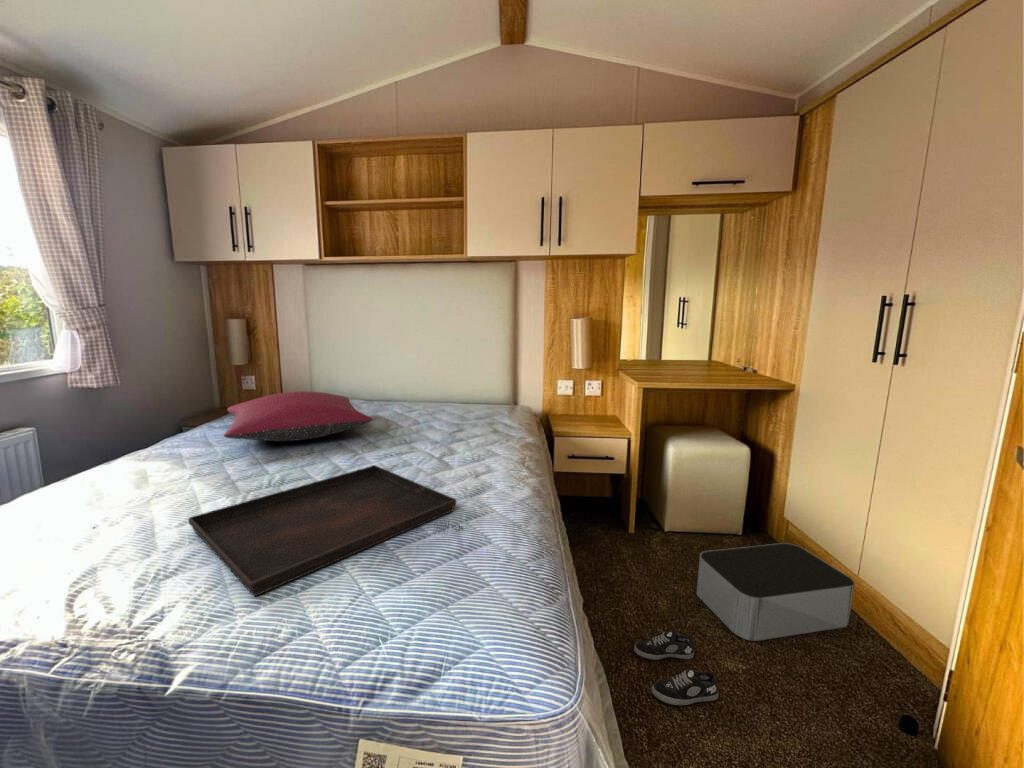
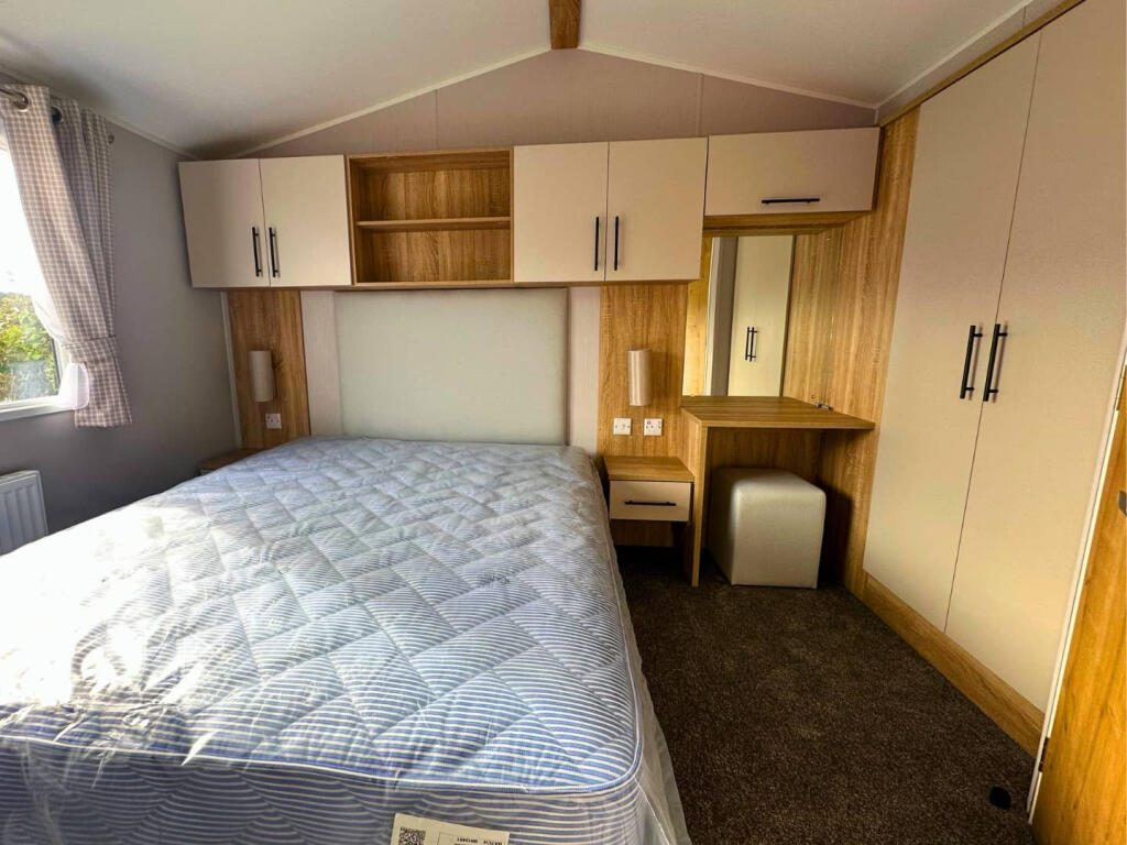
- storage bin [695,542,855,642]
- shoe [633,630,719,706]
- serving tray [187,464,457,597]
- pillow [223,390,374,442]
